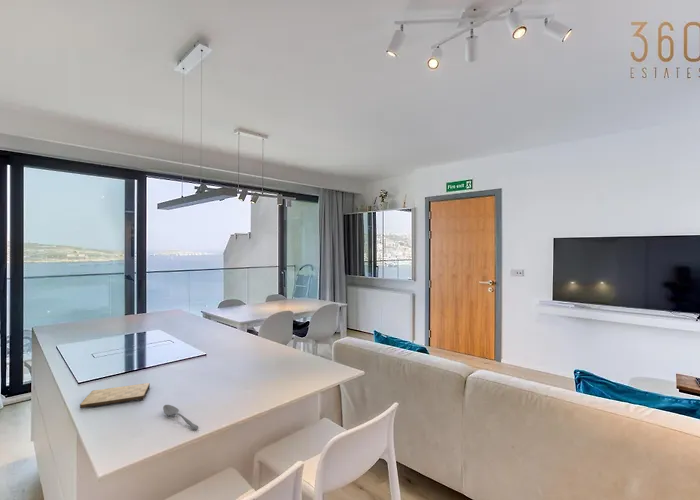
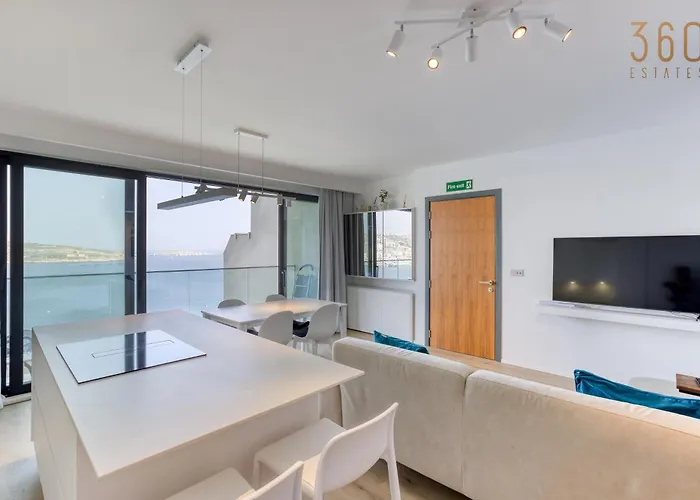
- cutting board [79,382,151,409]
- spoon [162,404,199,431]
